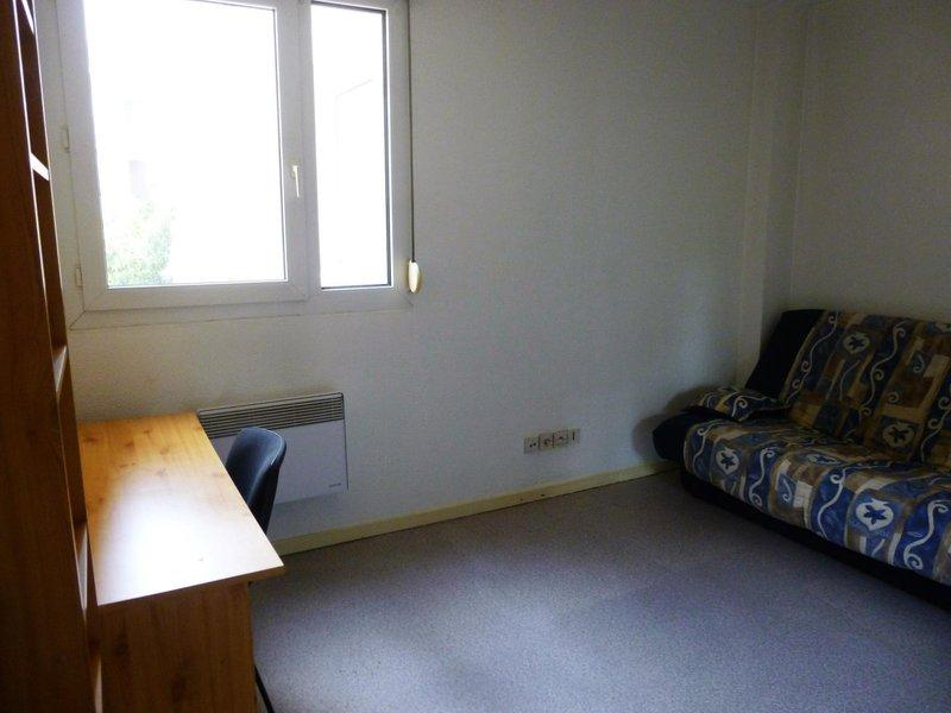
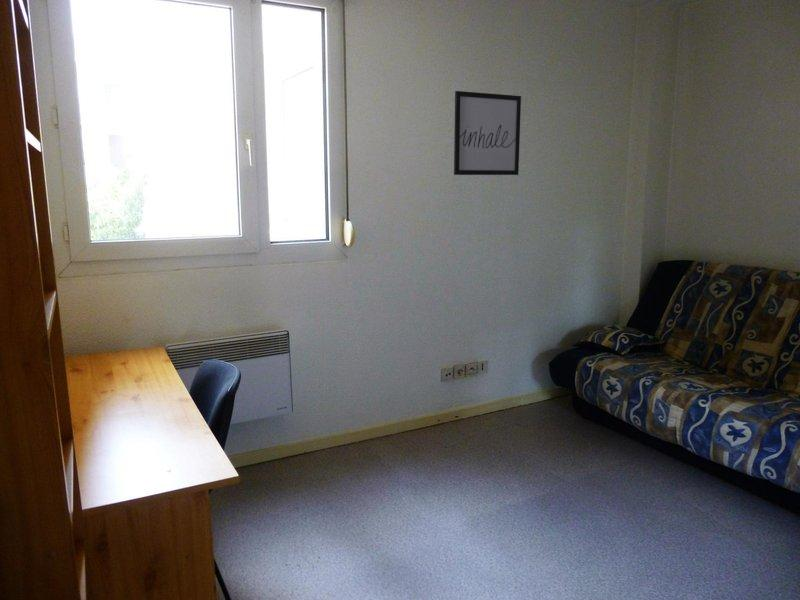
+ wall art [453,90,522,176]
